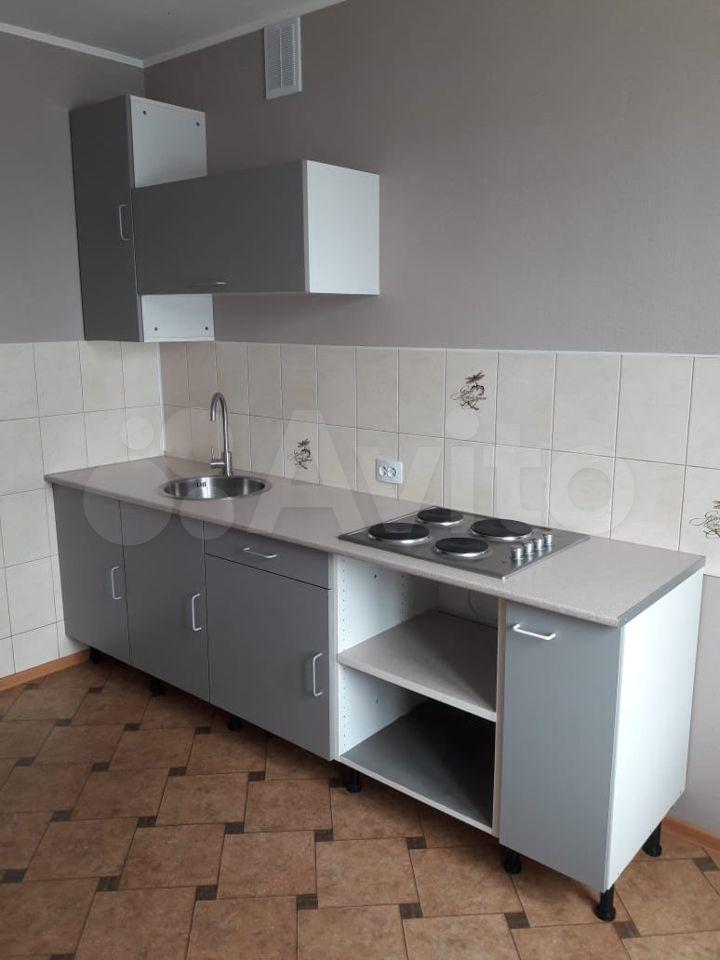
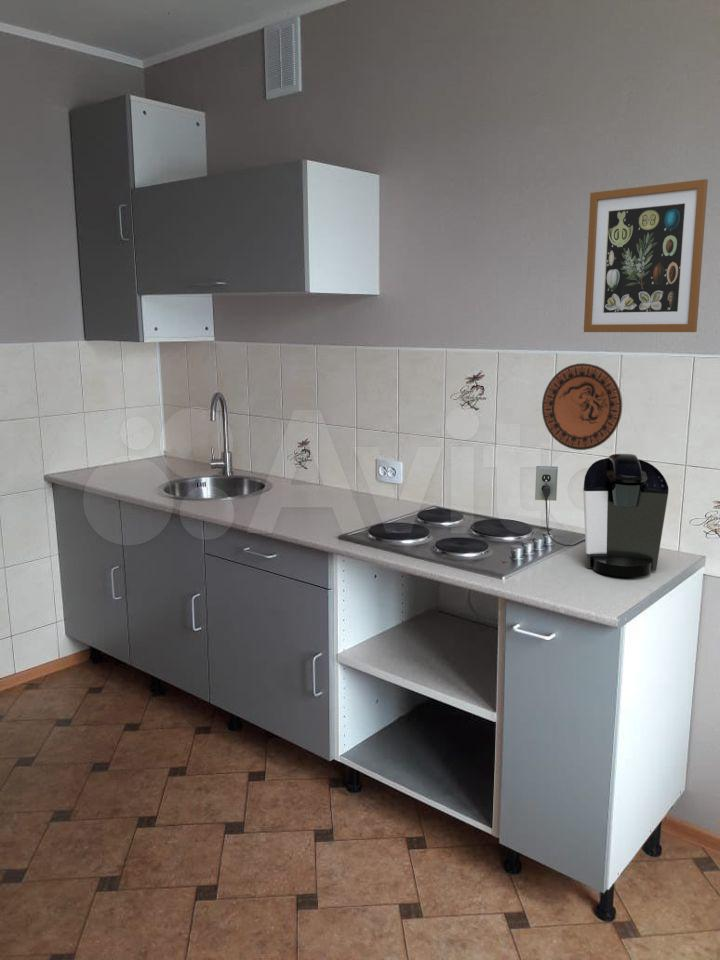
+ decorative plate [541,362,623,451]
+ wall art [583,178,709,333]
+ coffee maker [534,453,670,578]
